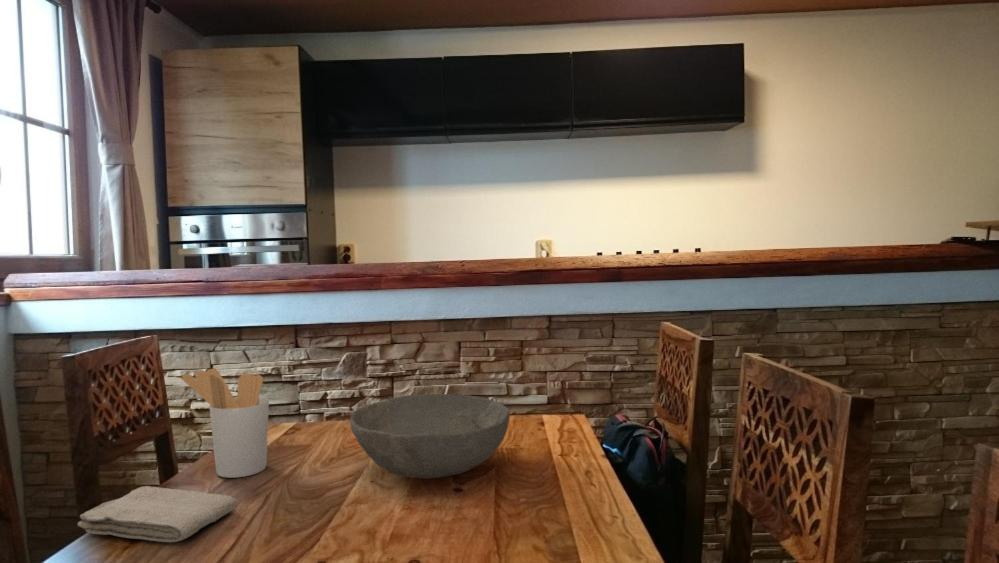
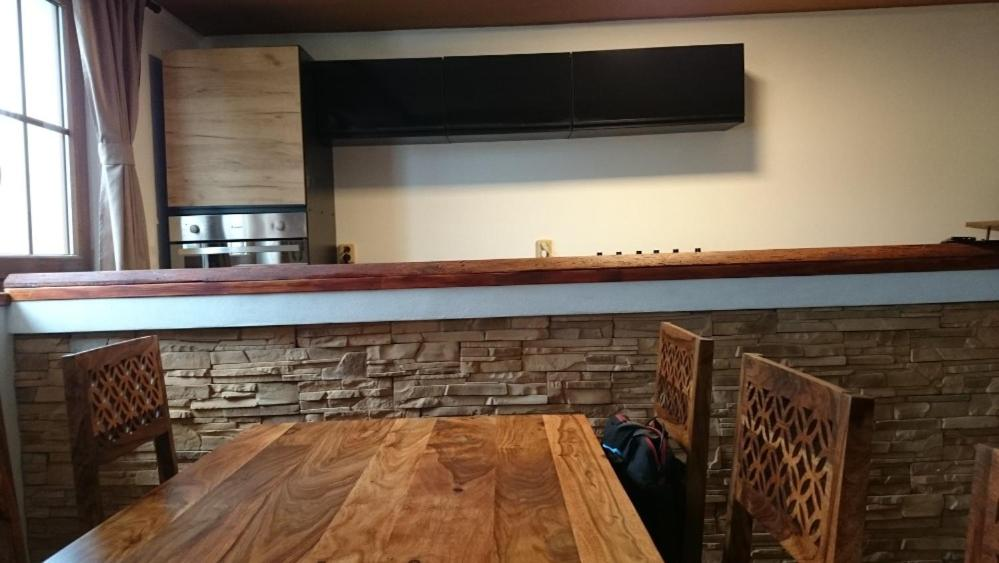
- bowl [349,393,511,479]
- washcloth [76,485,237,543]
- utensil holder [181,368,270,479]
